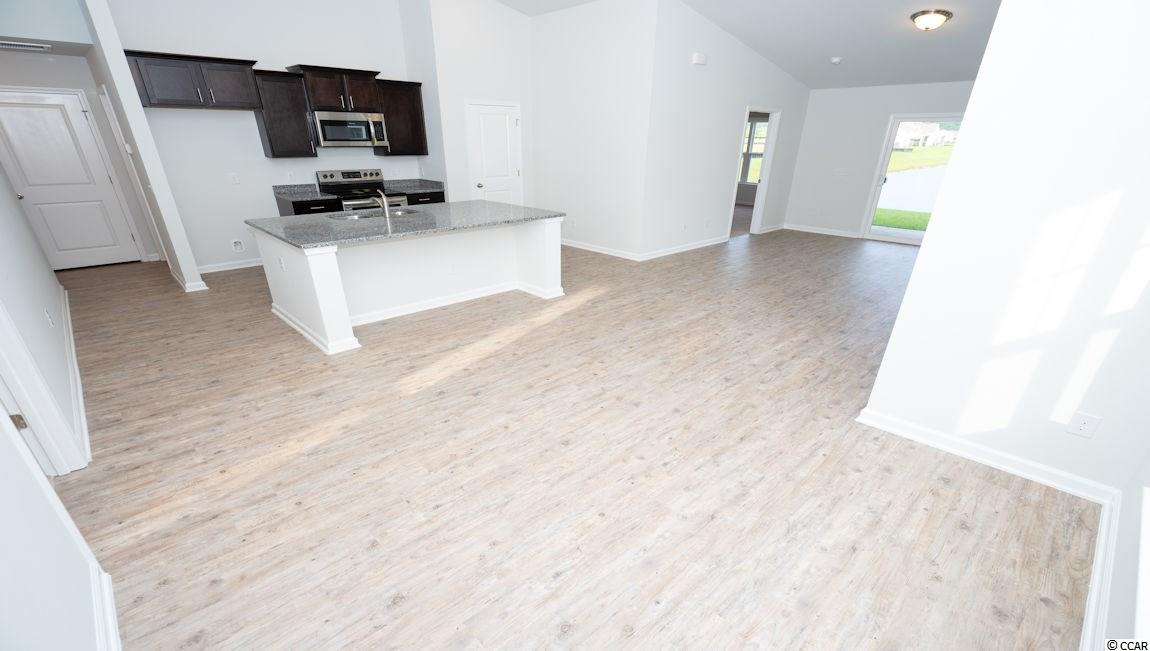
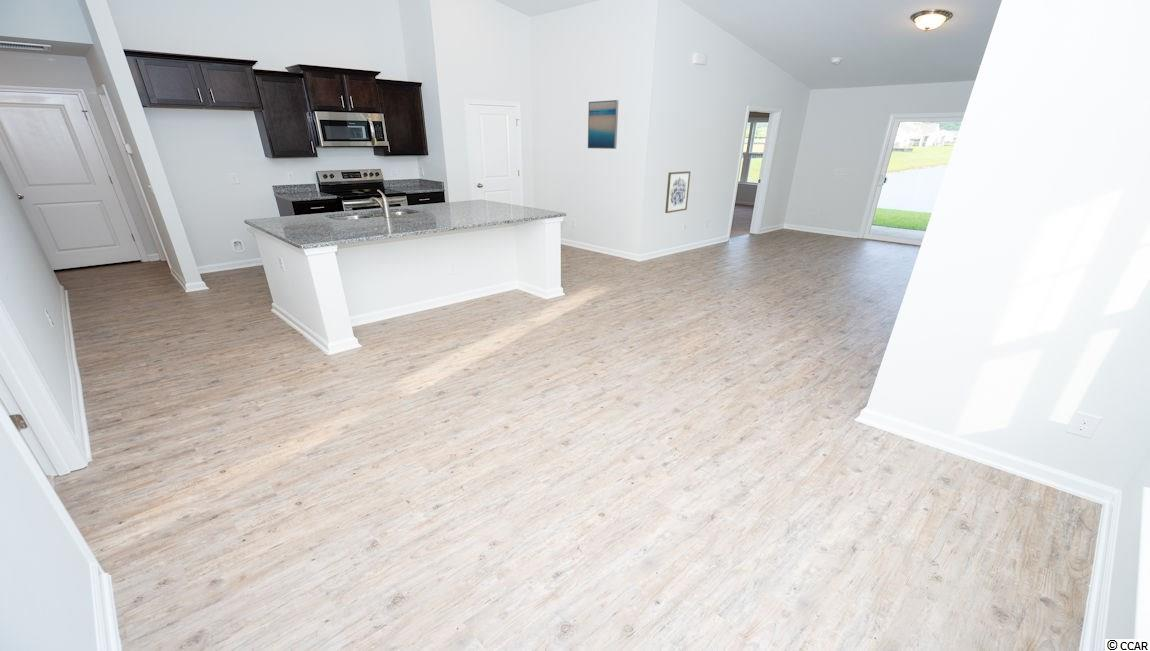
+ wall art [664,170,692,214]
+ wall art [587,99,619,150]
